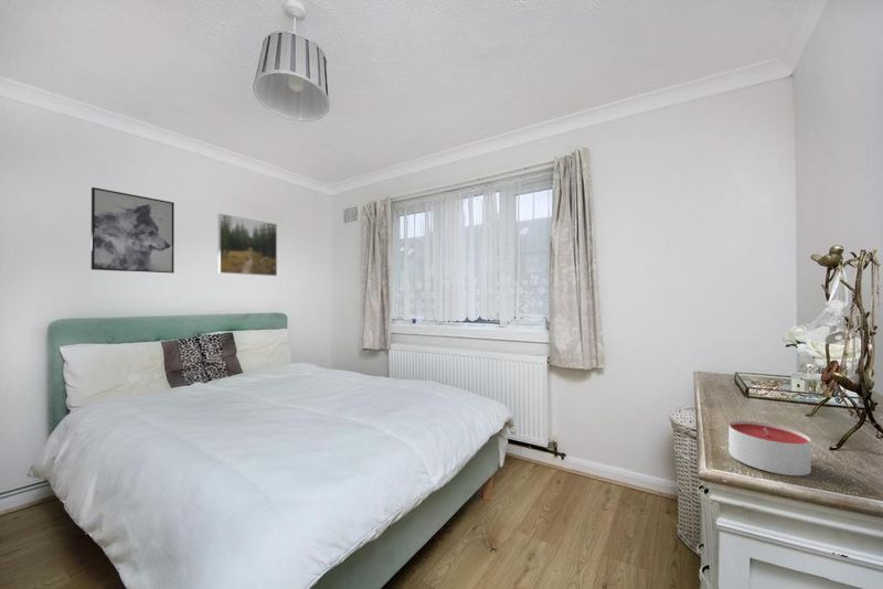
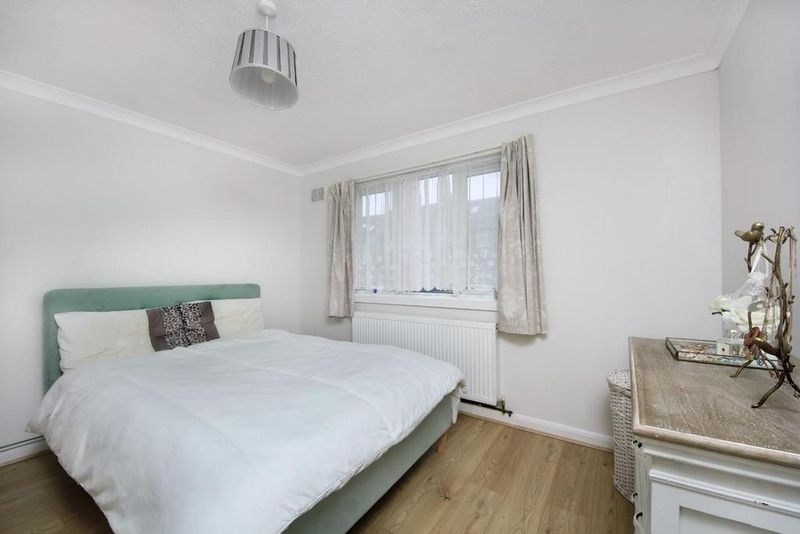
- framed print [217,213,278,277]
- wall art [91,186,175,275]
- candle [727,419,812,476]
